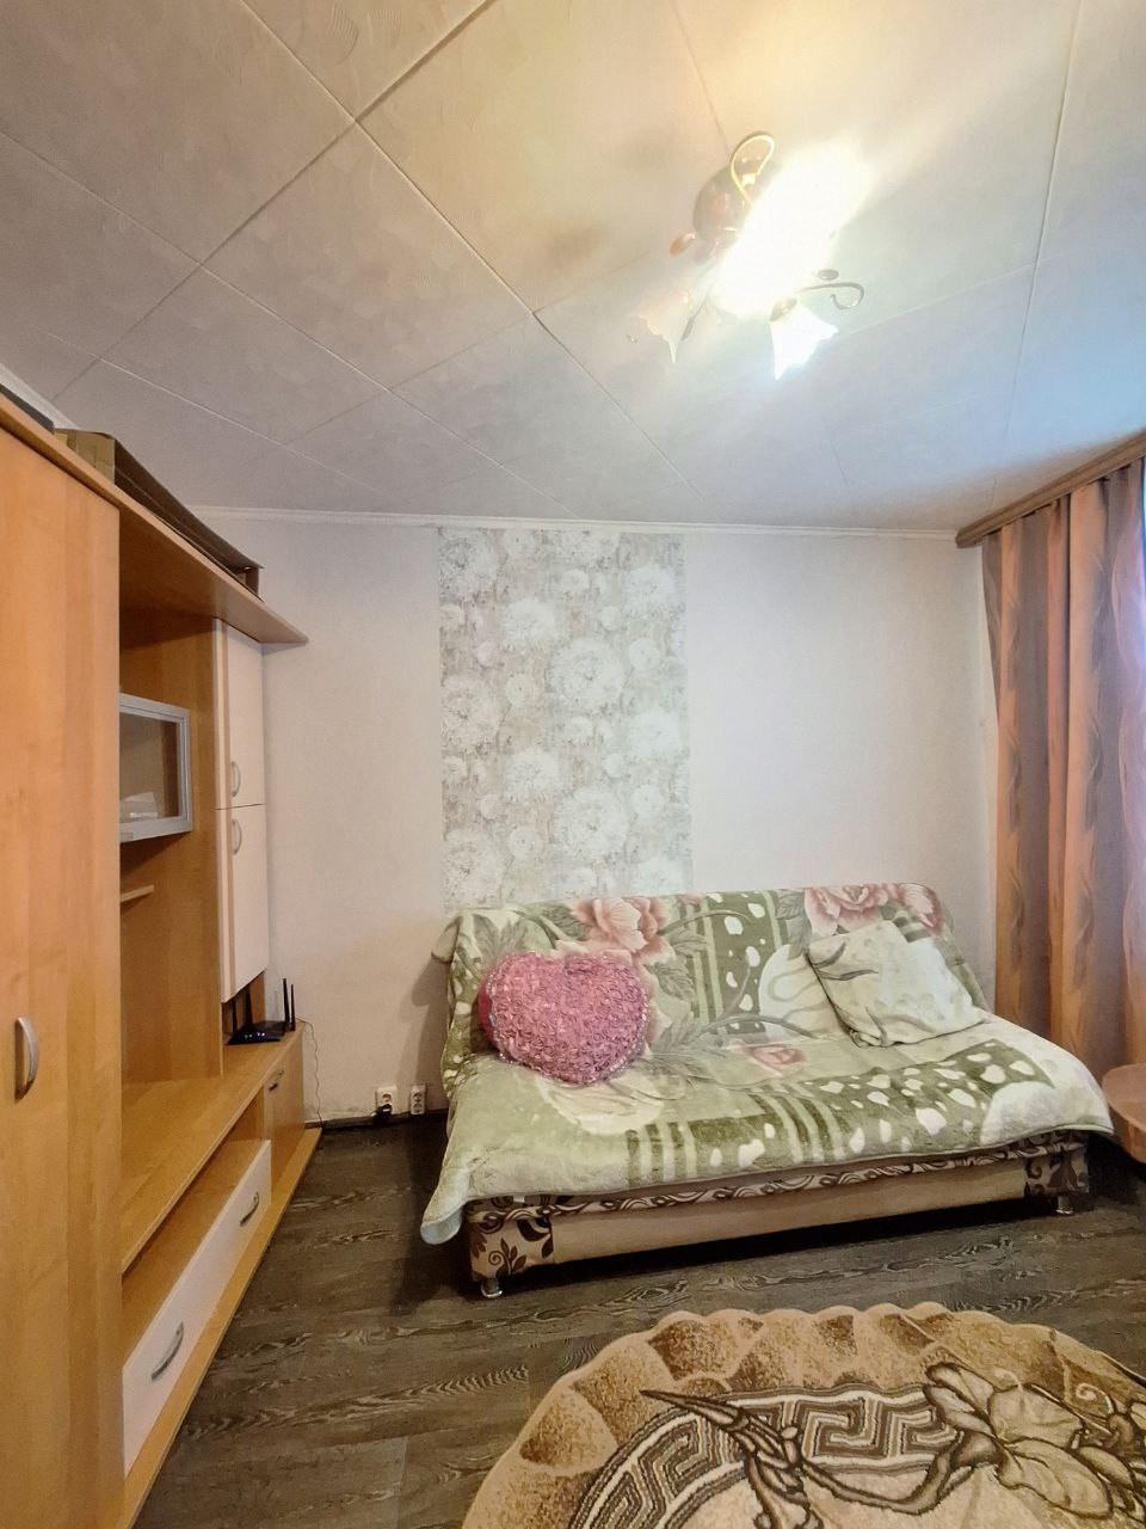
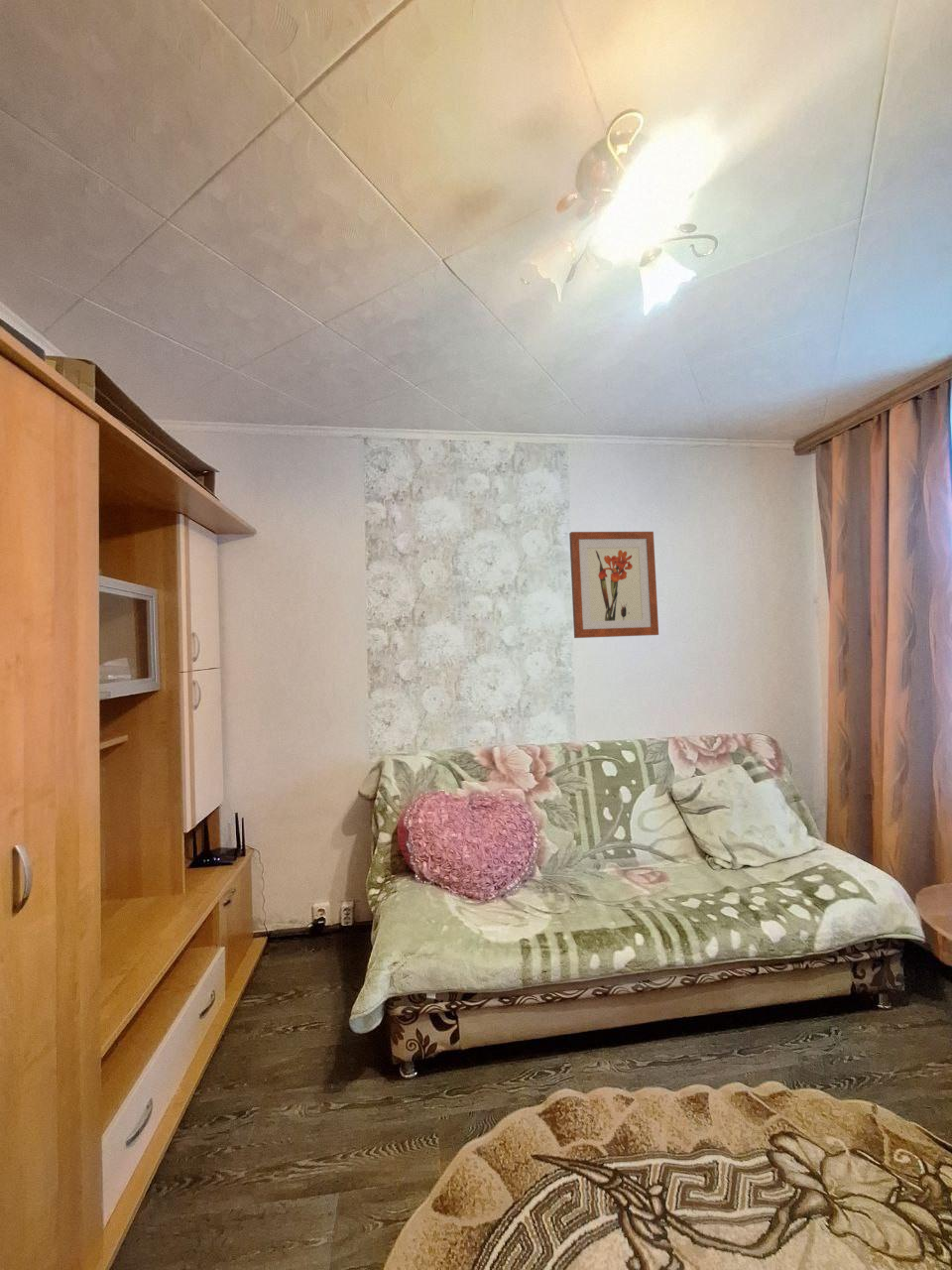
+ wall art [568,531,659,639]
